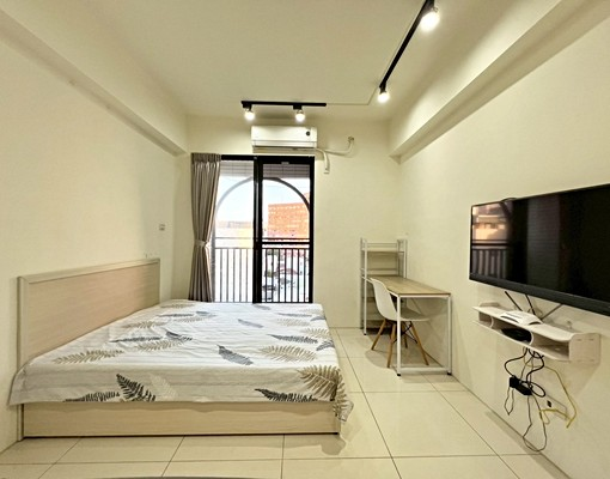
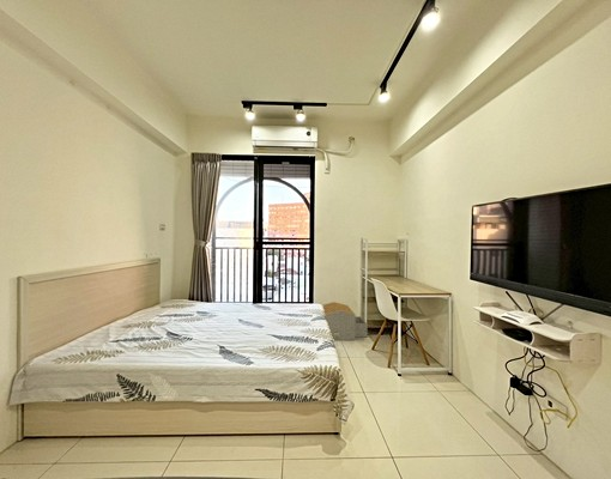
+ architectural model [322,301,368,341]
